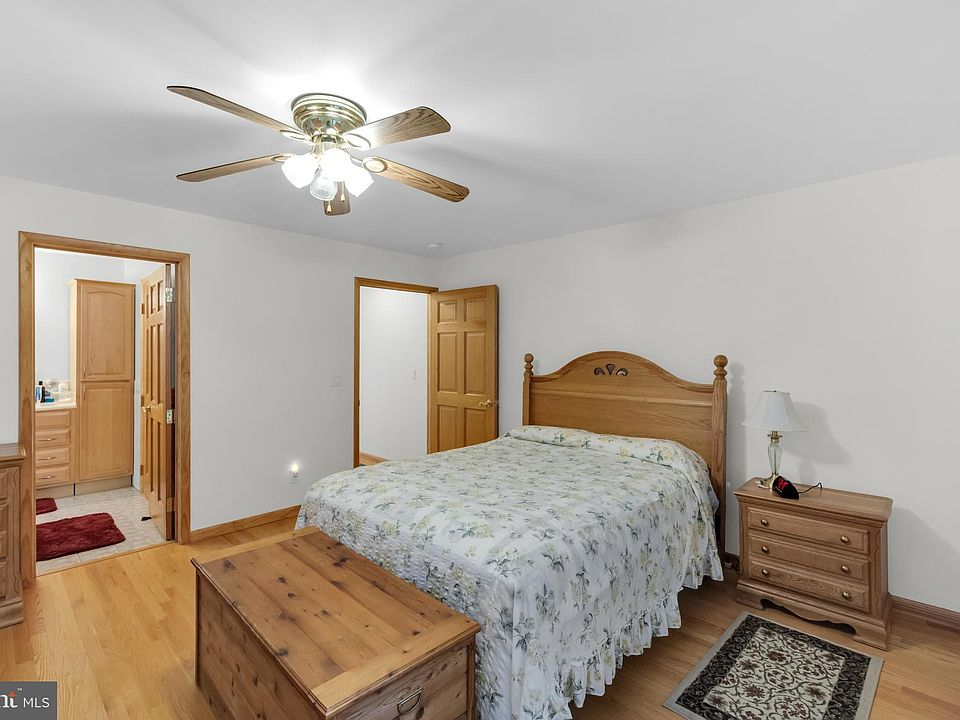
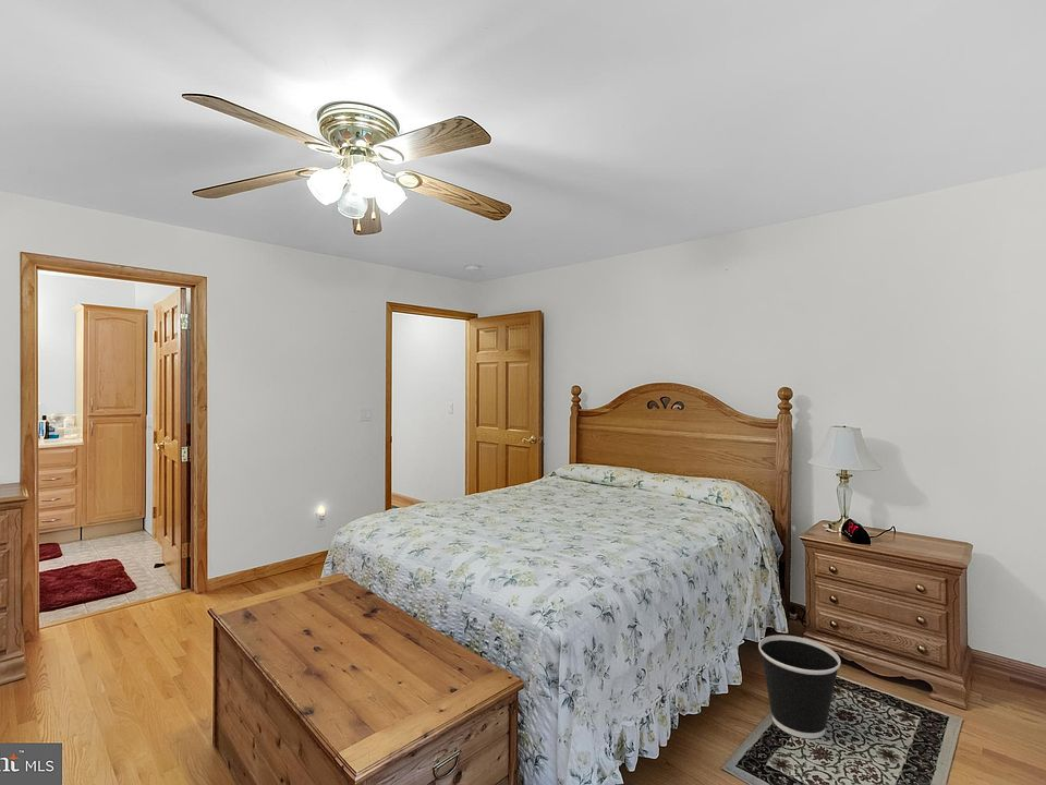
+ wastebasket [757,635,841,740]
